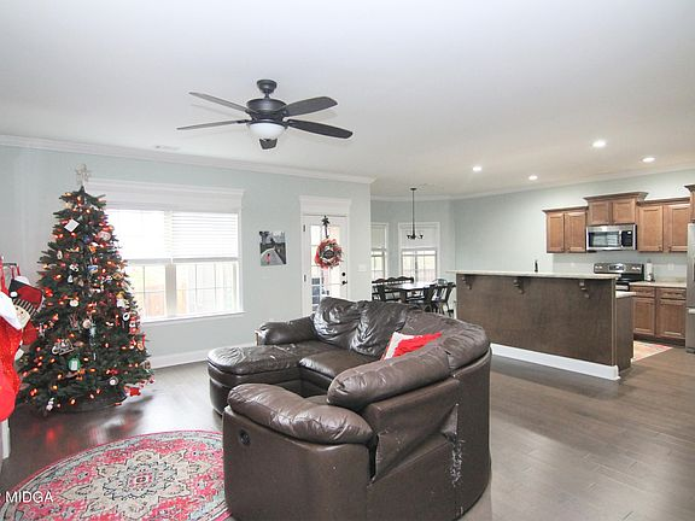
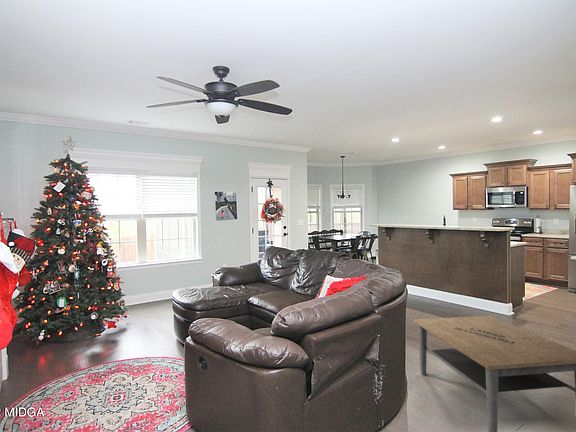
+ coffee table [413,315,576,432]
